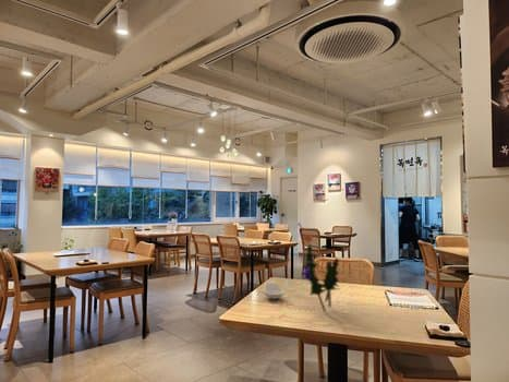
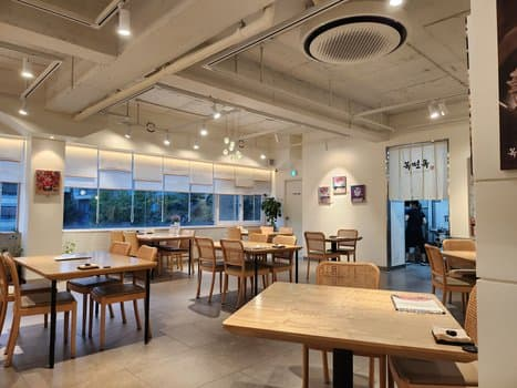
- plant [294,222,341,313]
- spoon rest [263,279,286,300]
